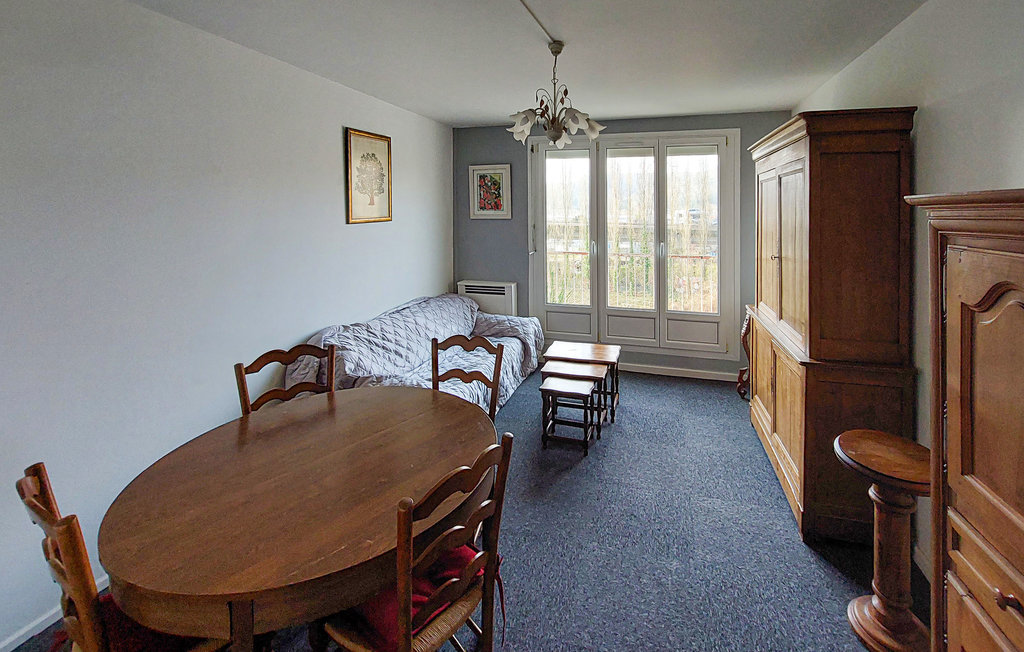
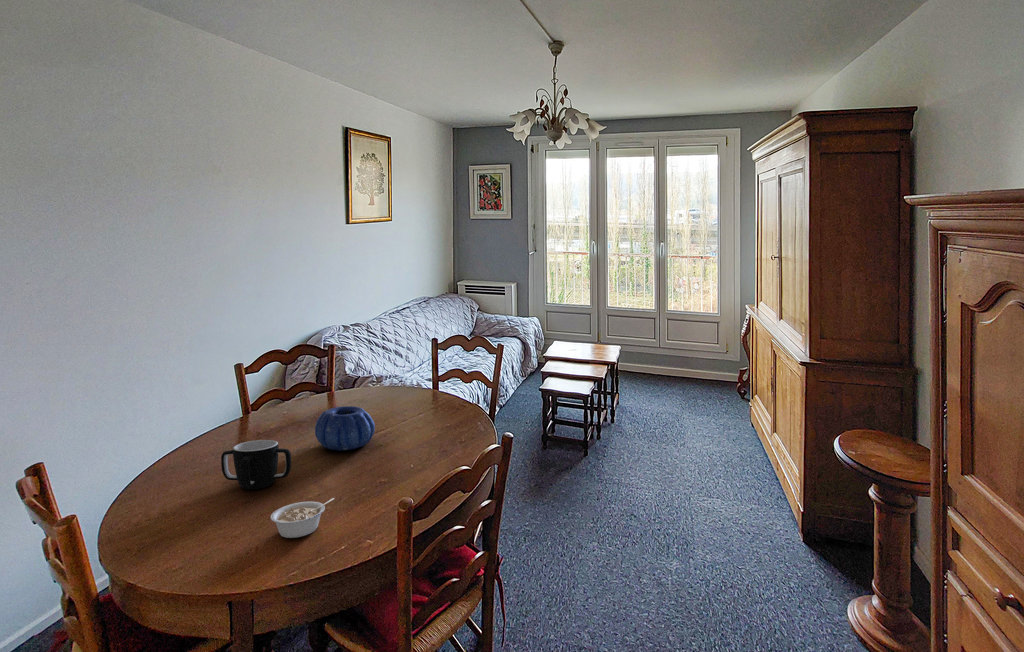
+ mug [220,439,292,490]
+ legume [270,497,335,539]
+ decorative bowl [314,405,376,451]
